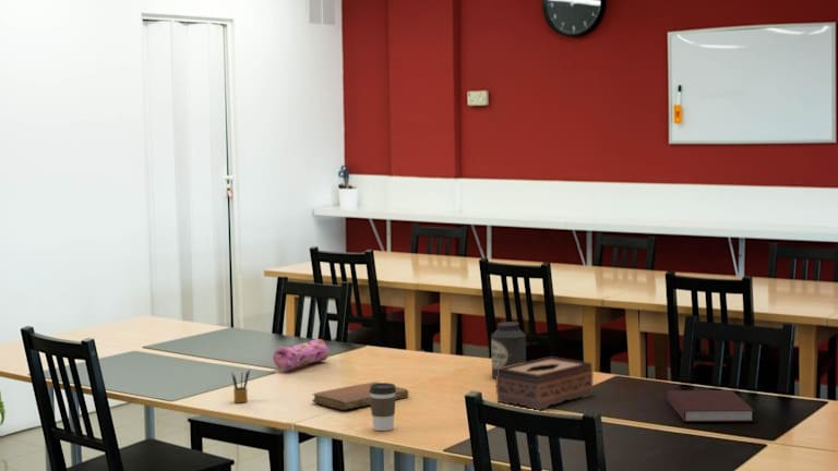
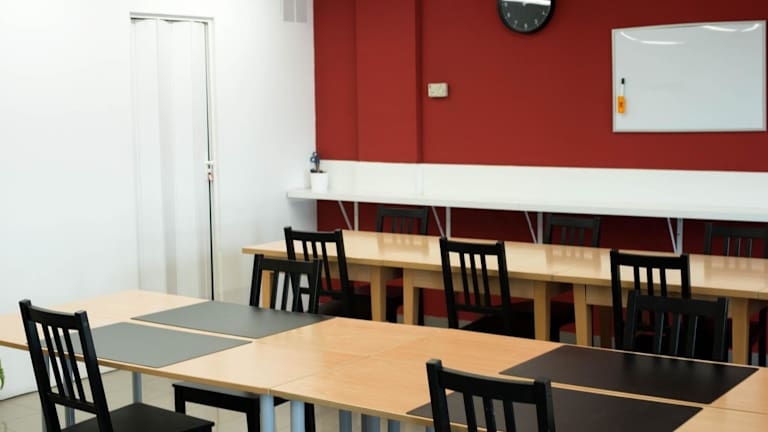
- notebook [666,389,755,423]
- canister [490,321,527,381]
- pencil box [231,369,251,404]
- tissue box [495,355,594,411]
- pencil case [272,338,330,372]
- notebook [311,381,409,411]
- coffee cup [369,382,396,432]
